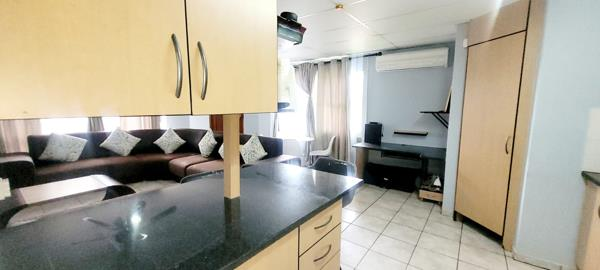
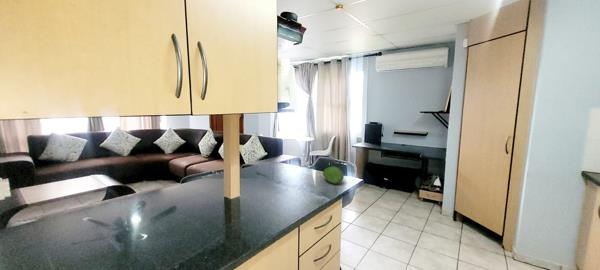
+ fruit [322,165,345,185]
